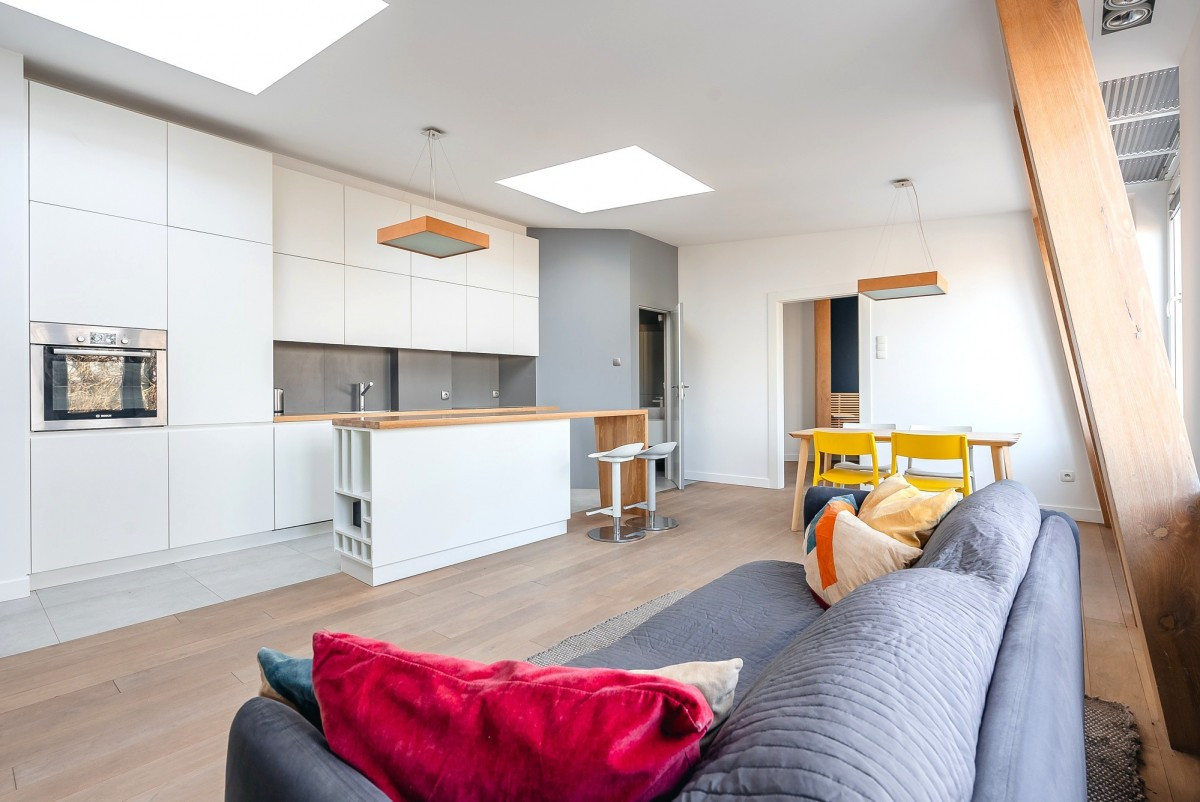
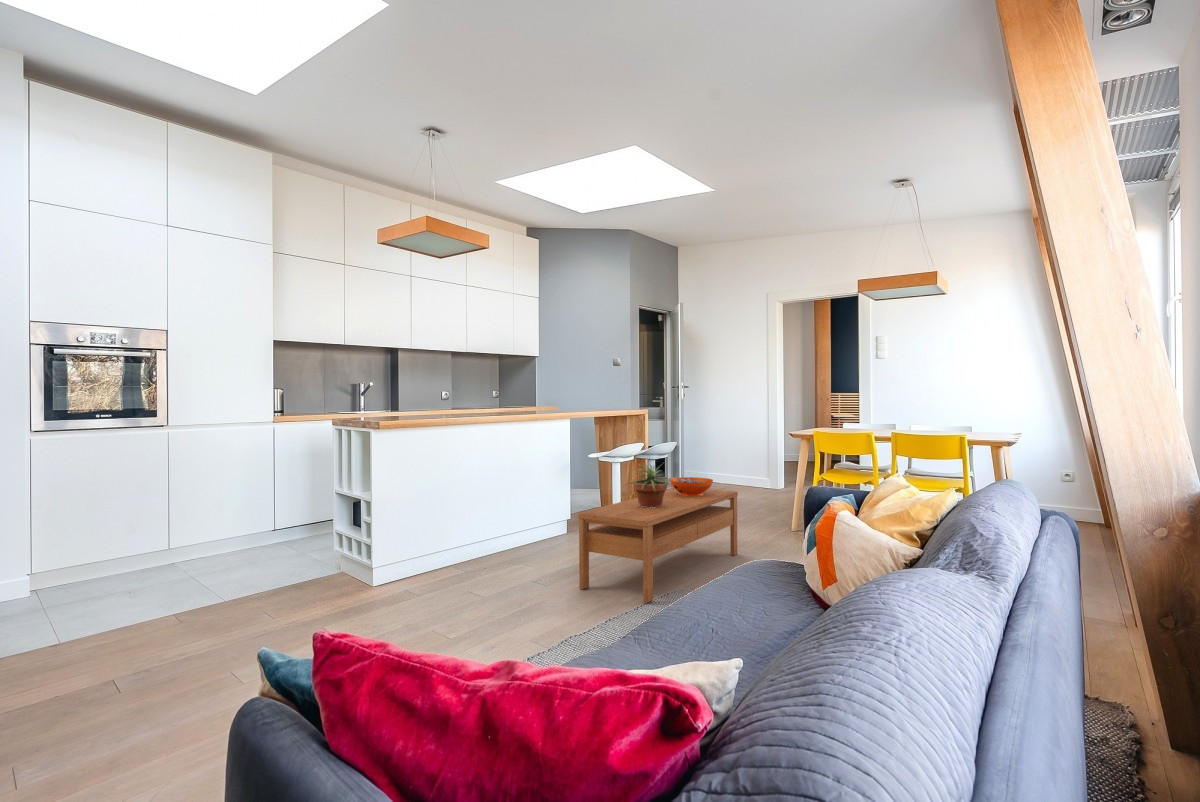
+ coffee table [577,487,739,604]
+ potted plant [624,462,678,508]
+ decorative bowl [669,476,714,496]
